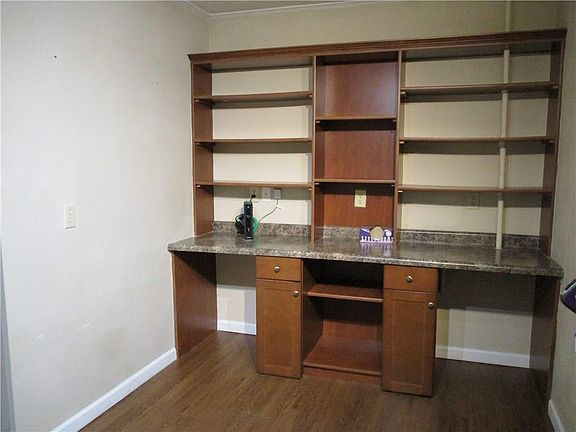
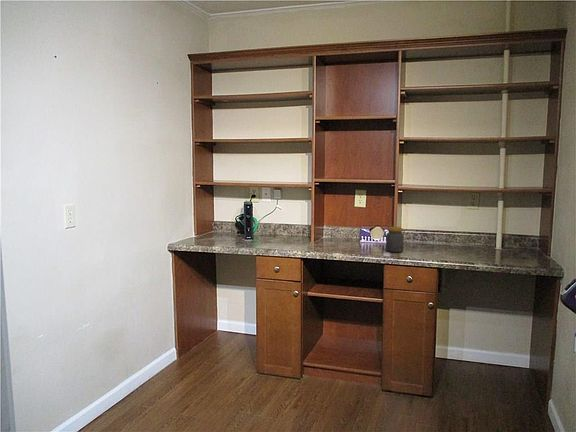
+ jar [385,226,405,254]
